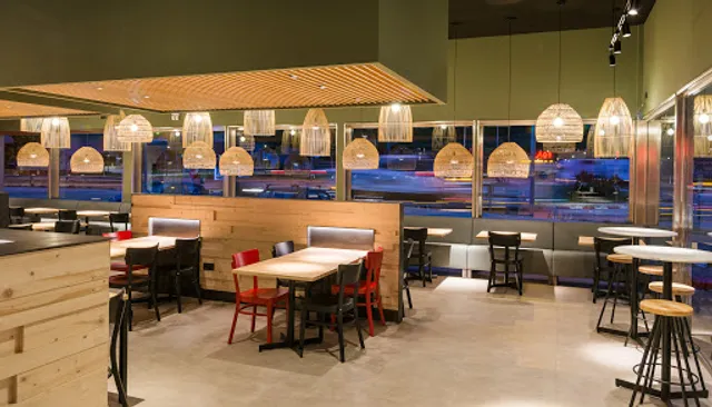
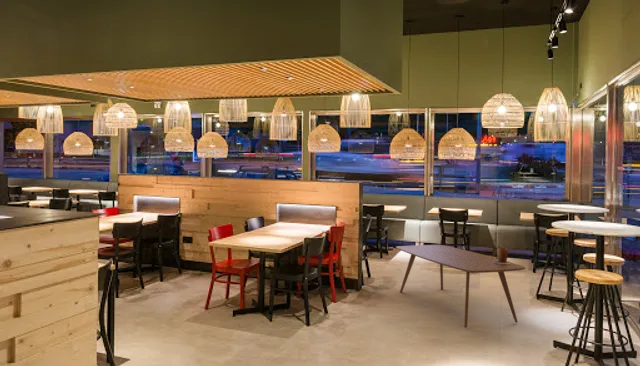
+ dining table [395,244,526,328]
+ ceramic jug [493,246,511,264]
